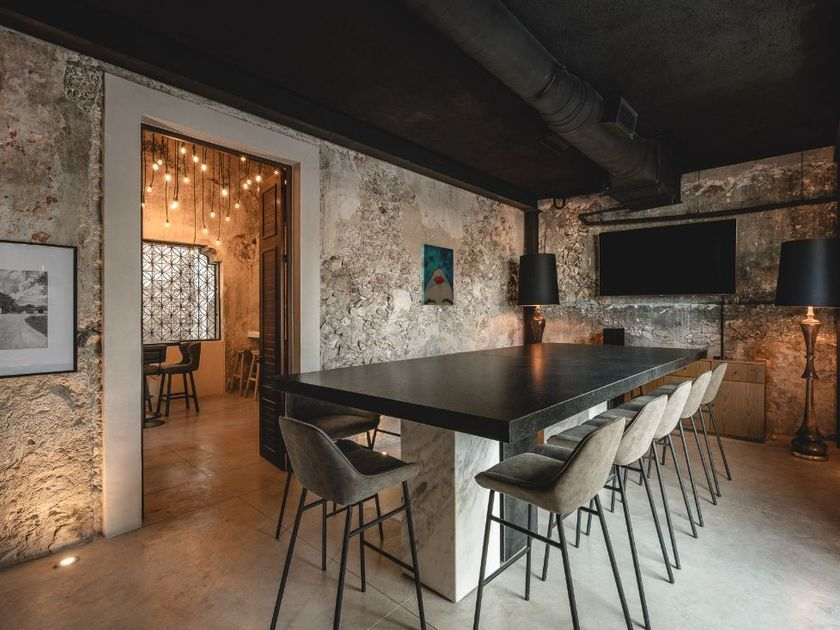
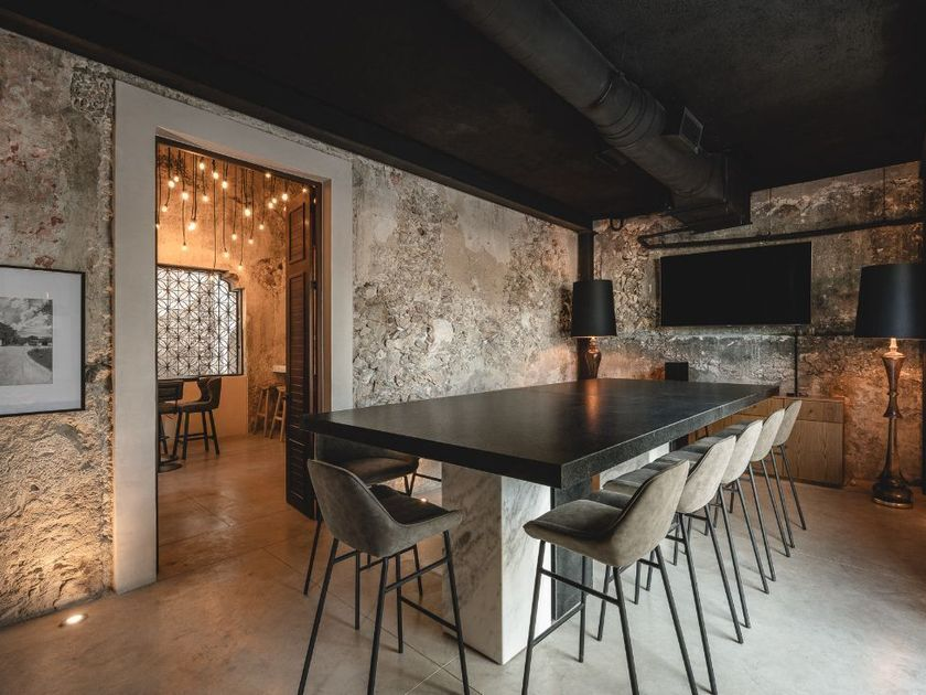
- wall art [420,243,455,307]
